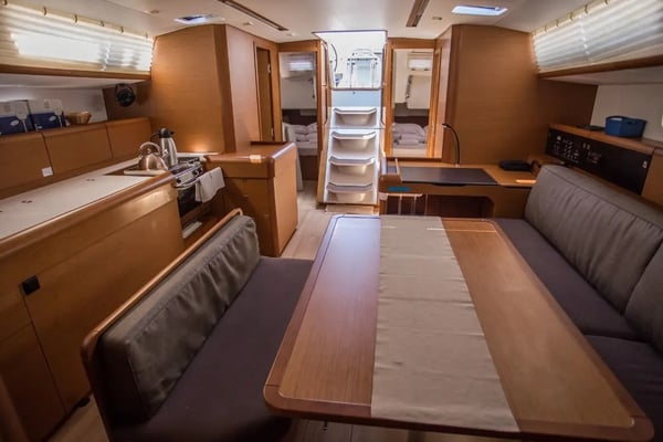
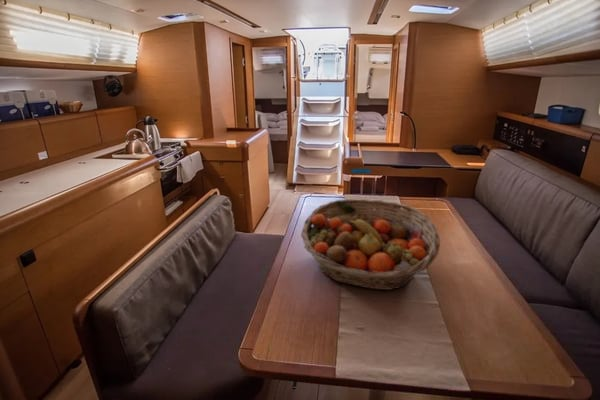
+ fruit basket [300,198,441,291]
